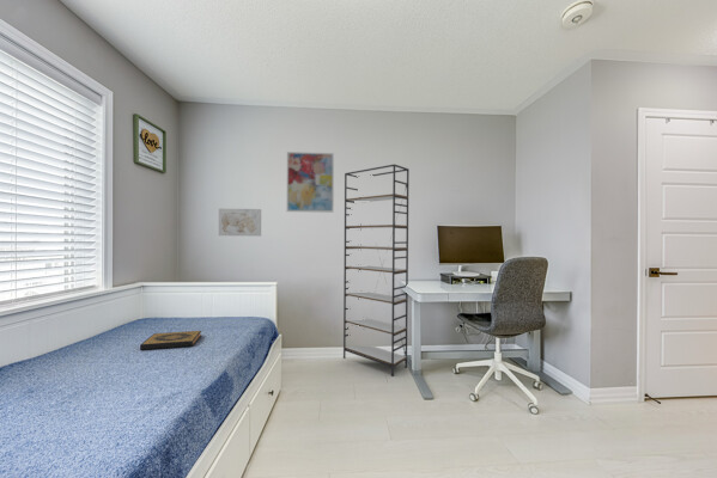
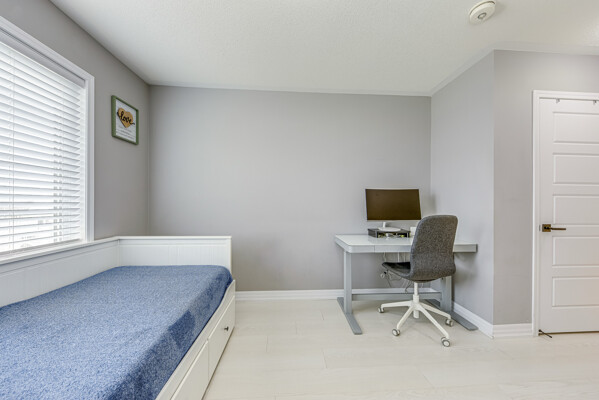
- wall art [286,151,335,214]
- shelving unit [342,163,411,378]
- hardback book [139,330,202,351]
- wall art [218,208,262,238]
